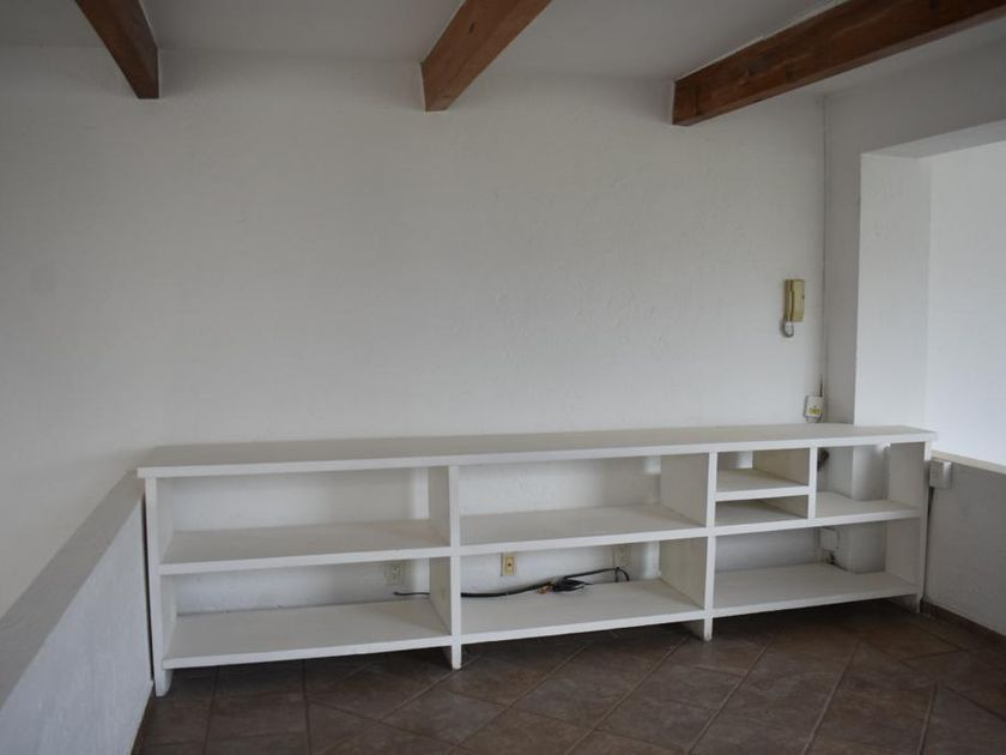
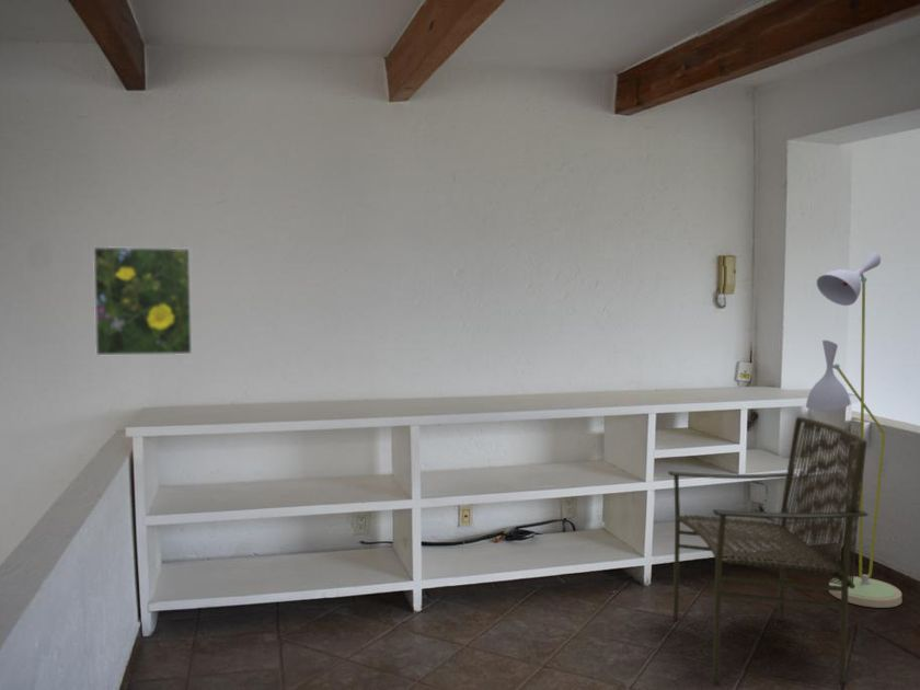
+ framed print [92,245,194,357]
+ floor lamp [805,251,904,609]
+ armchair [667,416,870,687]
